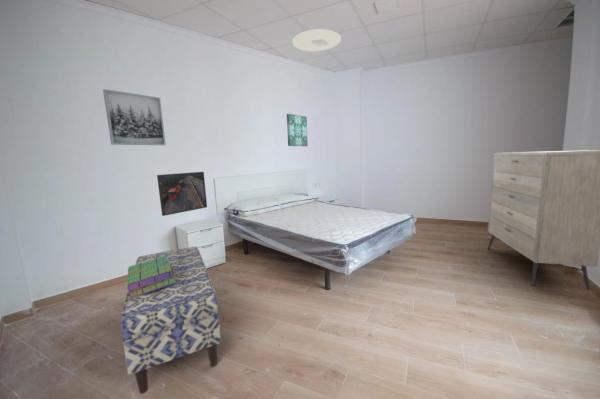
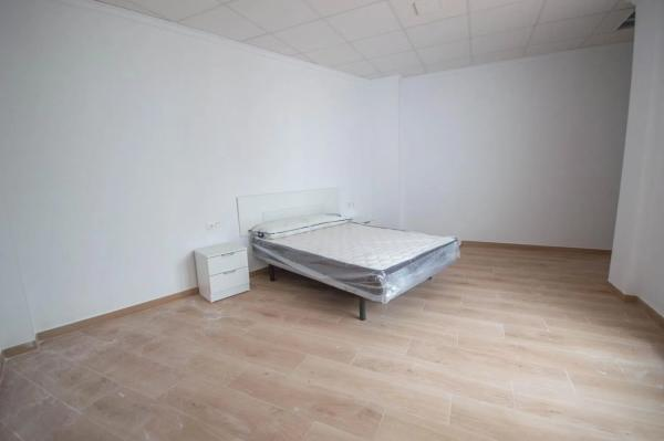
- bench [120,245,222,395]
- wall art [286,113,309,147]
- wall art [102,88,167,146]
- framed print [156,171,208,217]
- dresser [487,149,600,291]
- stack of books [127,256,177,298]
- ceiling light [292,28,342,52]
